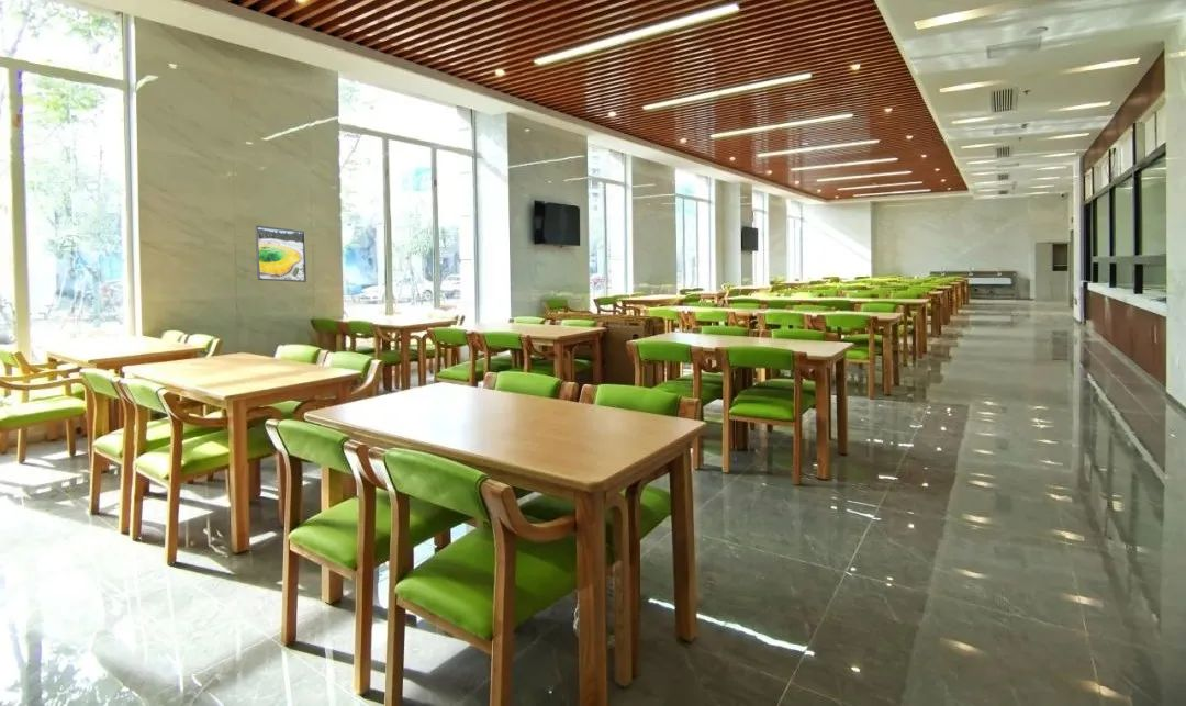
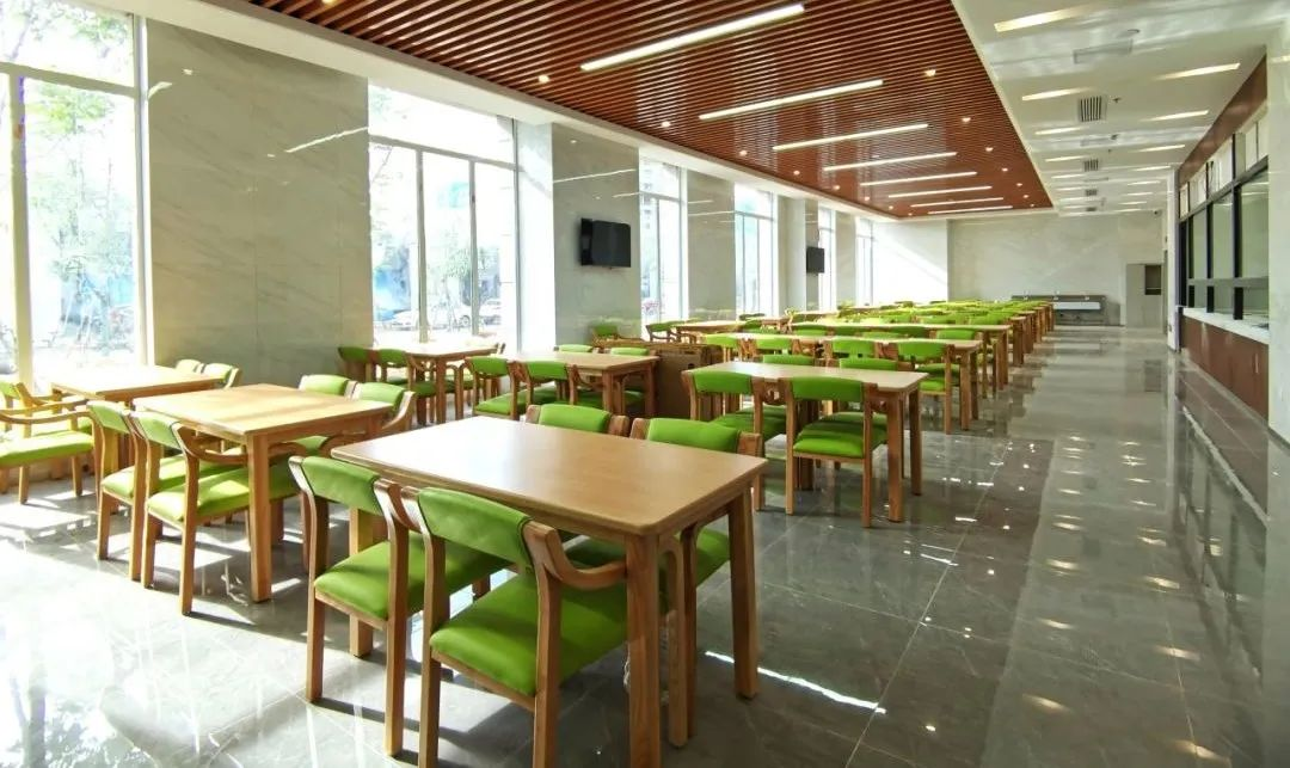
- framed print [255,224,307,283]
